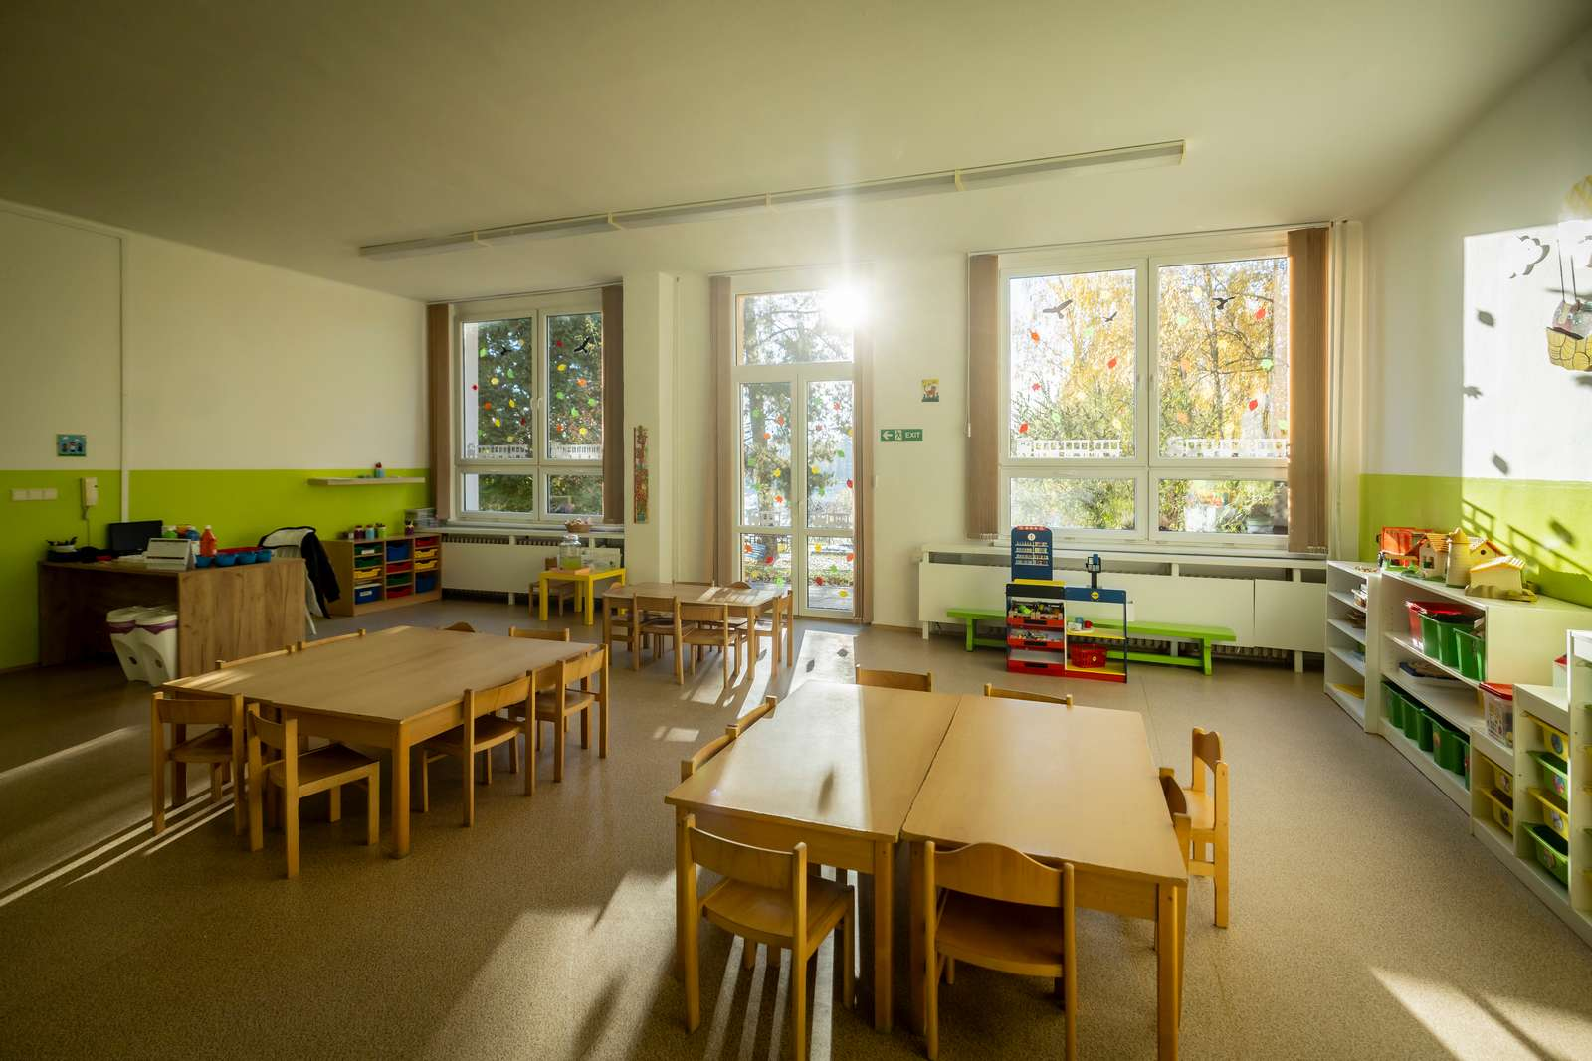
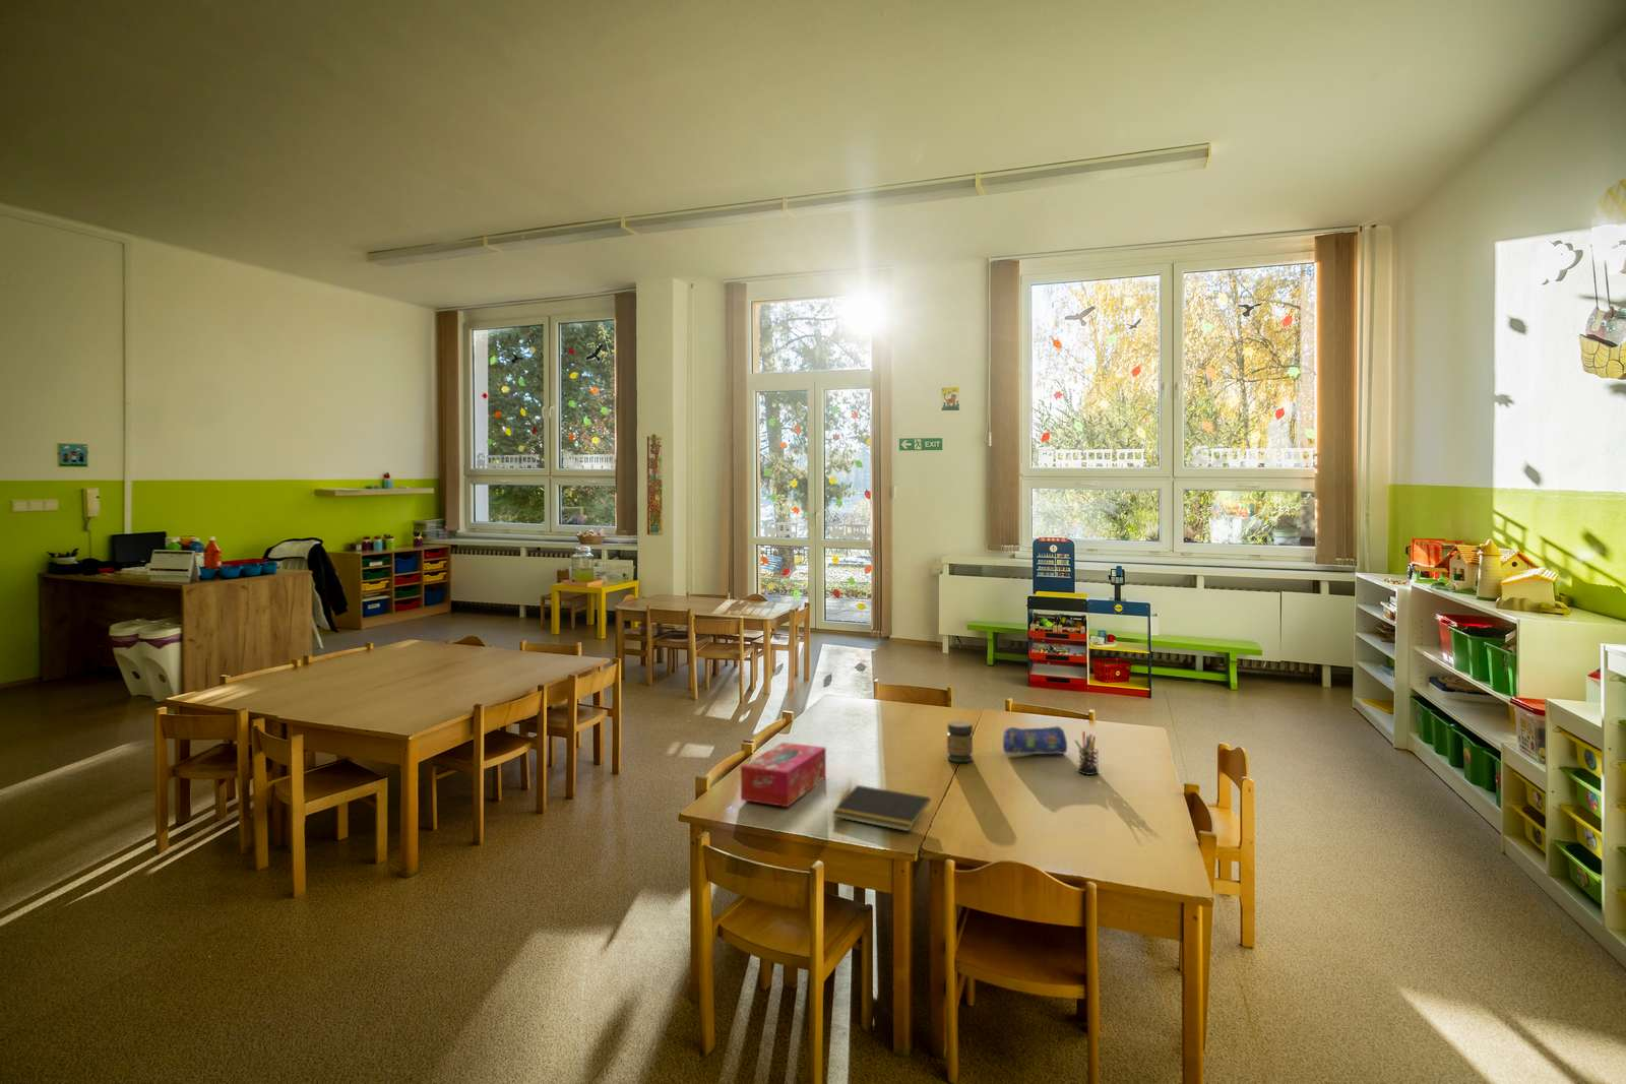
+ tissue box [740,742,828,808]
+ notepad [831,784,930,832]
+ pencil case [1002,726,1068,755]
+ jar [946,720,974,763]
+ pen holder [1073,731,1100,777]
